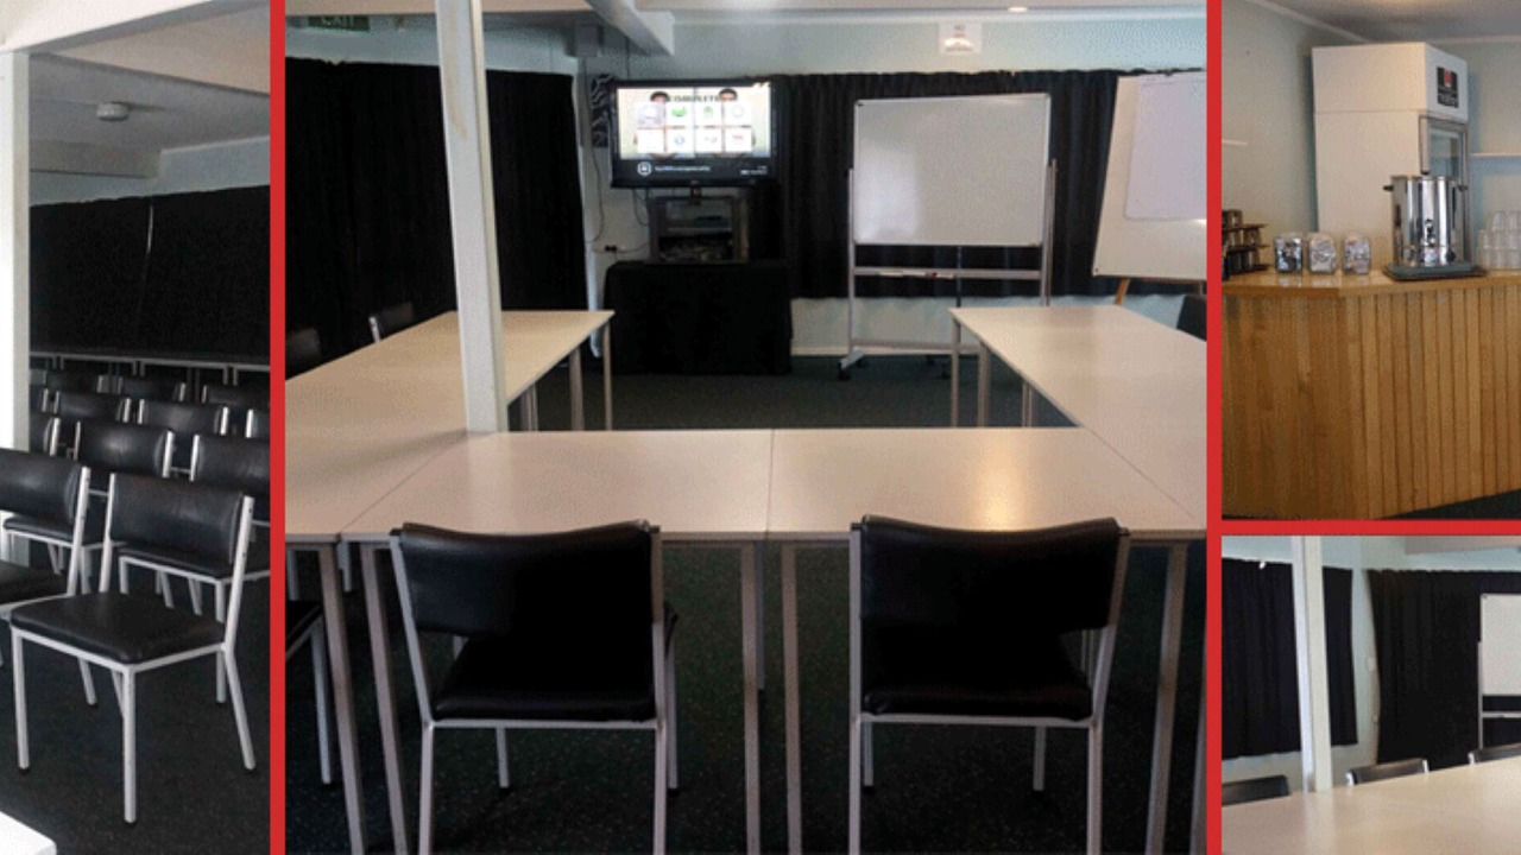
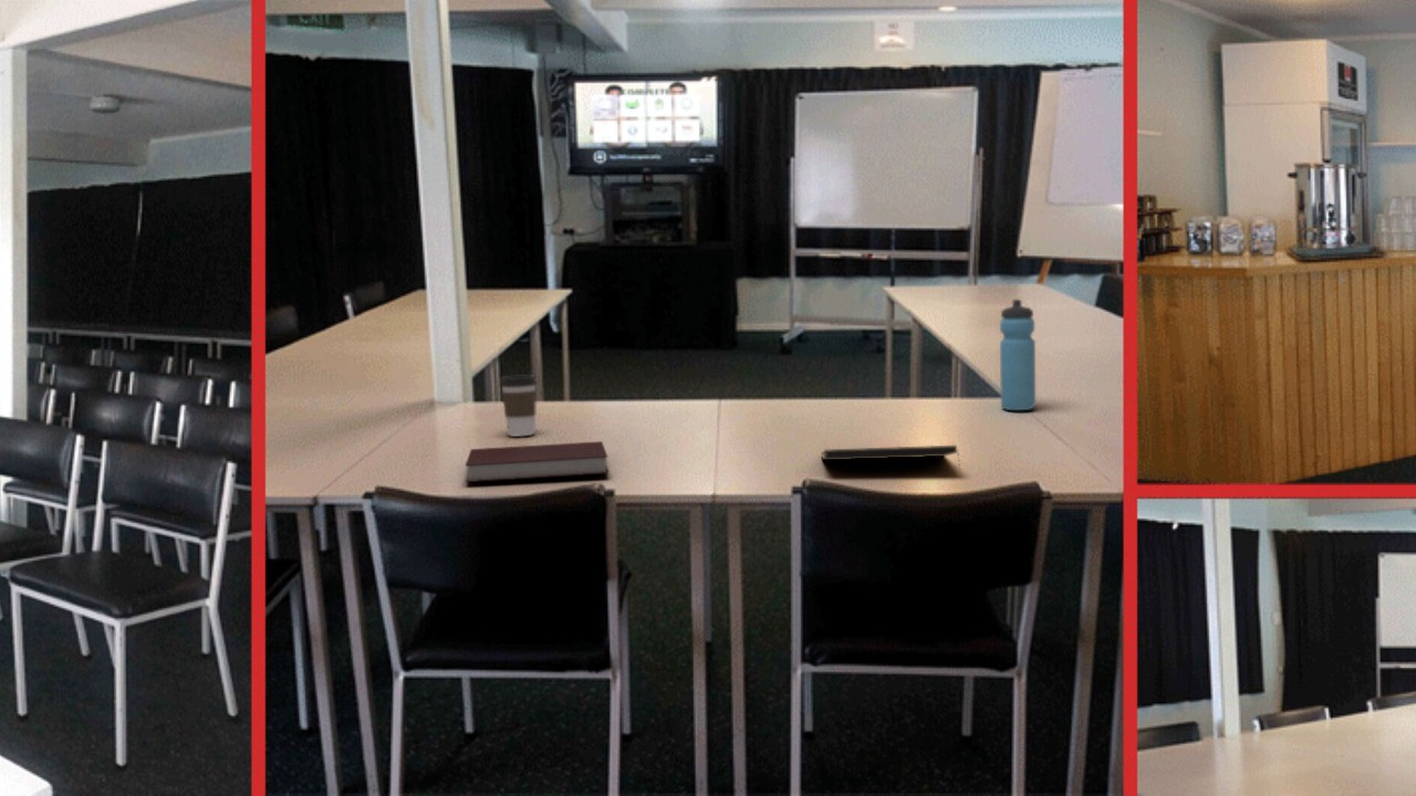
+ notepad [820,444,962,472]
+ notebook [465,440,610,483]
+ water bottle [999,298,1037,411]
+ coffee cup [499,374,538,437]
